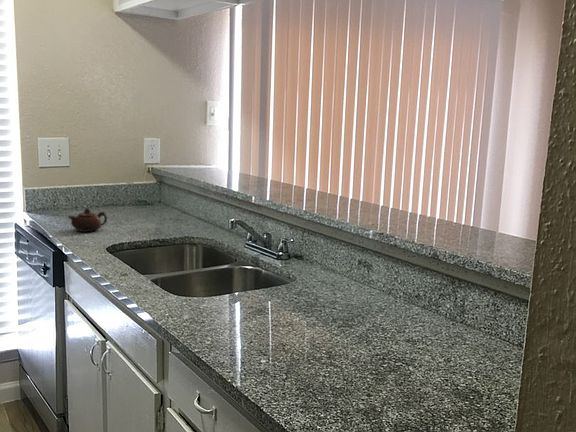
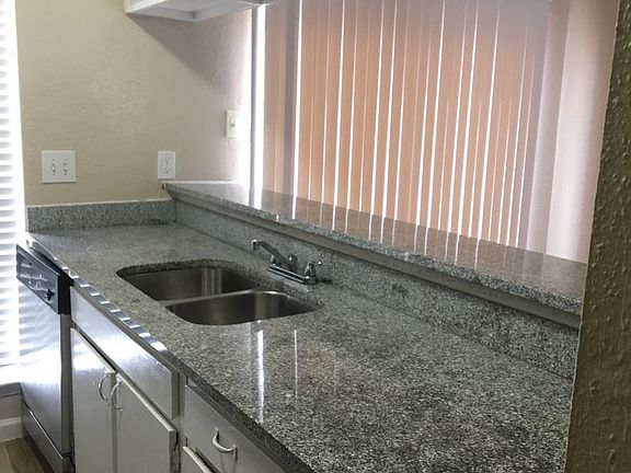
- teapot [67,207,108,233]
